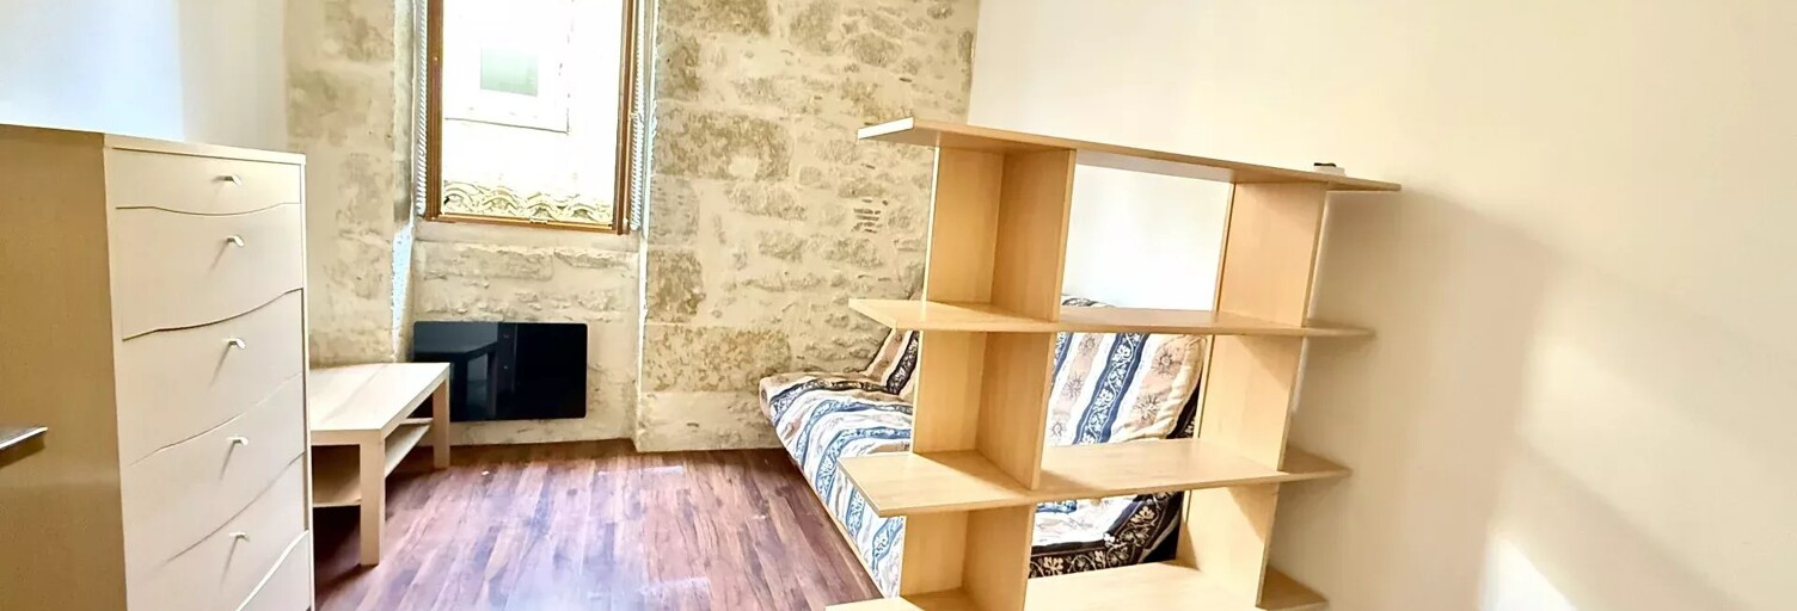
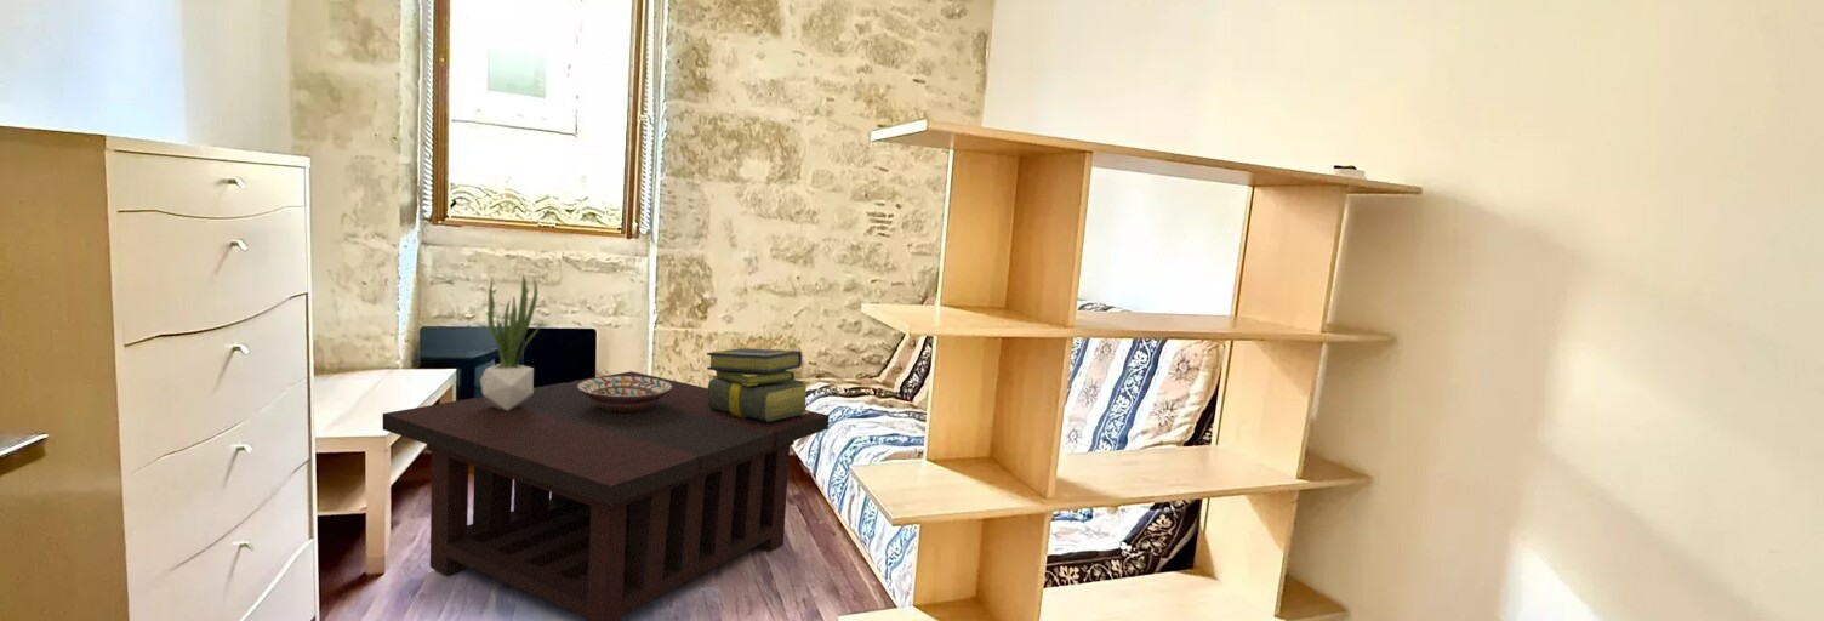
+ potted plant [479,272,545,410]
+ decorative bowl [577,376,673,412]
+ stack of books [706,347,811,422]
+ coffee table [382,370,831,621]
